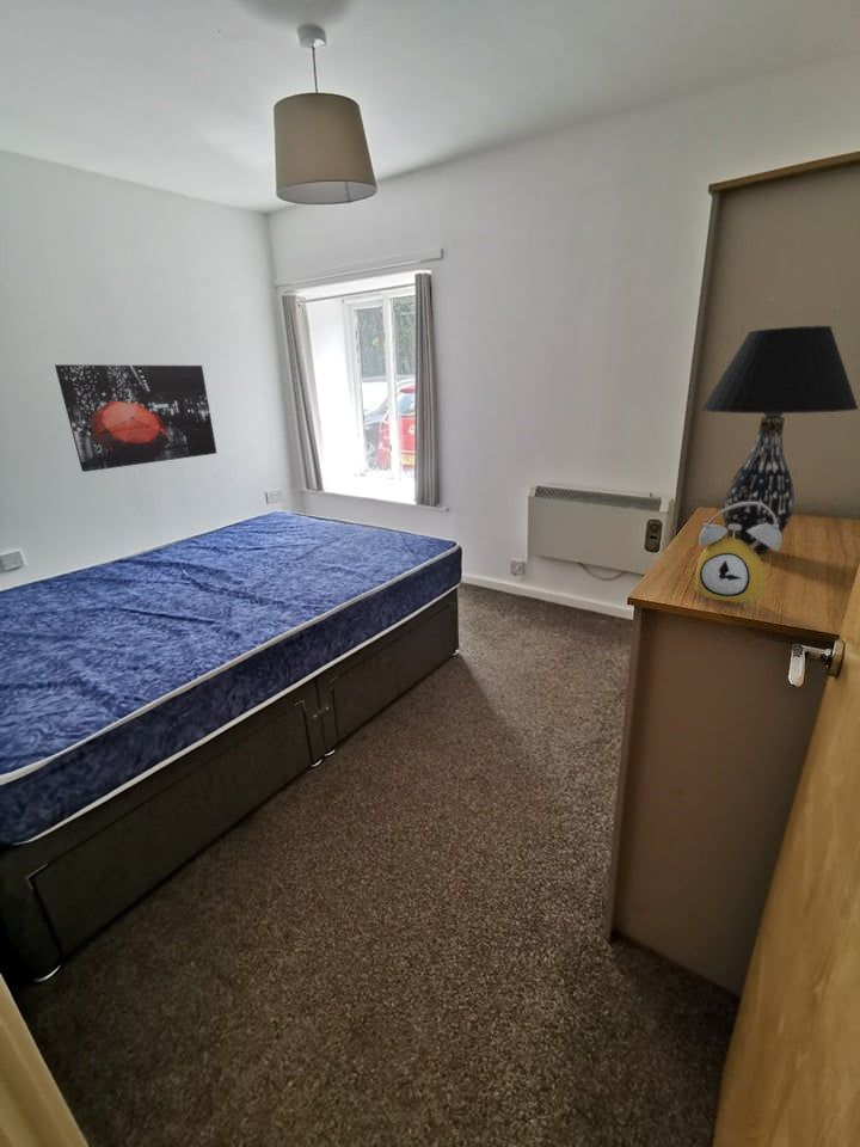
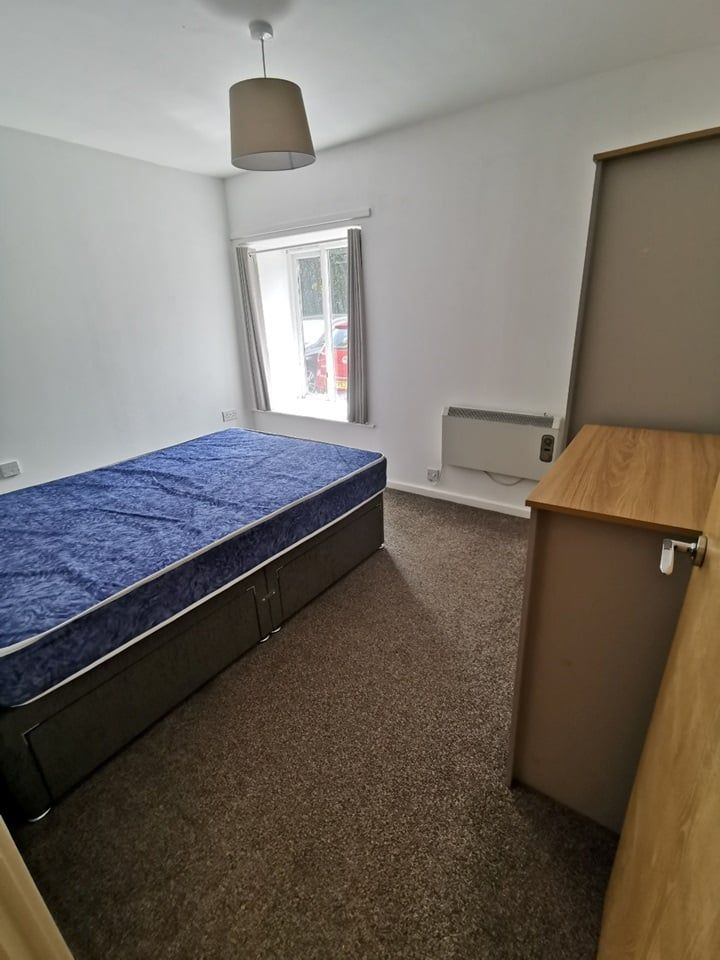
- alarm clock [694,502,784,611]
- wall art [54,363,217,473]
- table lamp [700,325,860,554]
